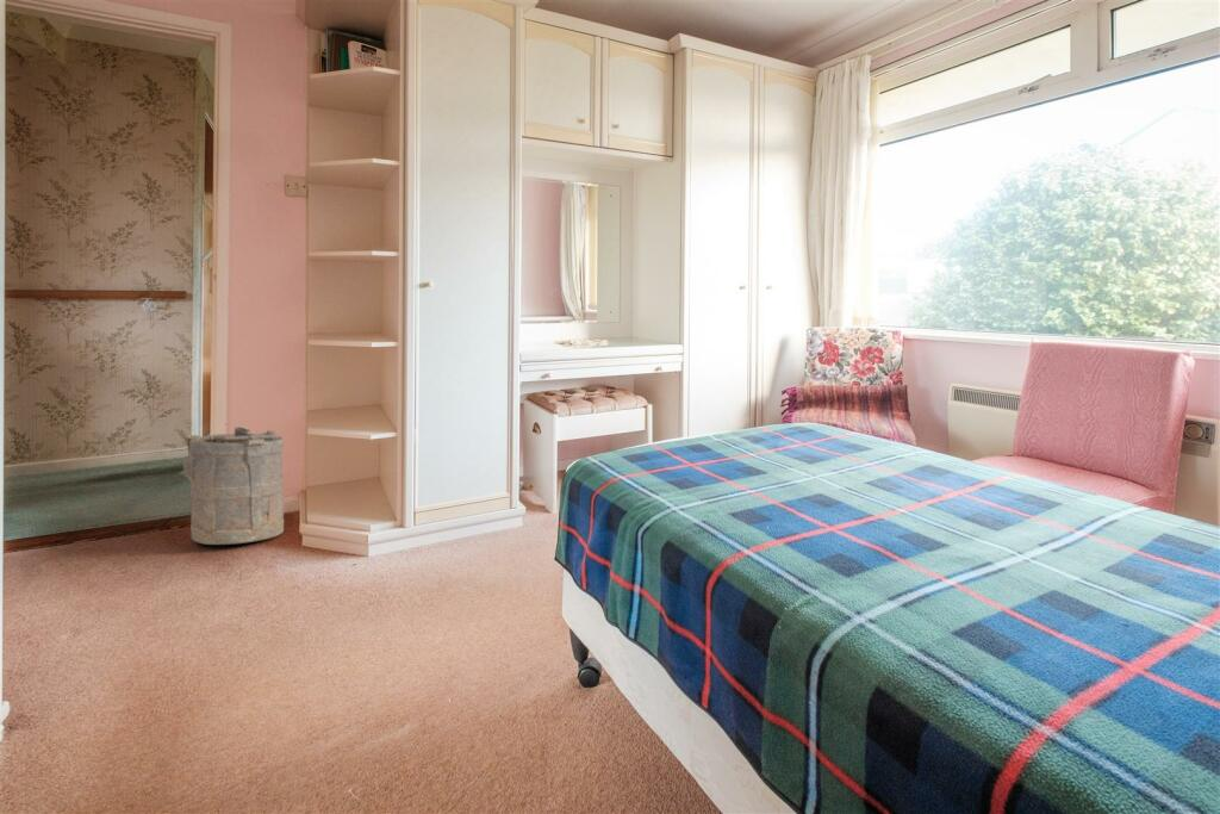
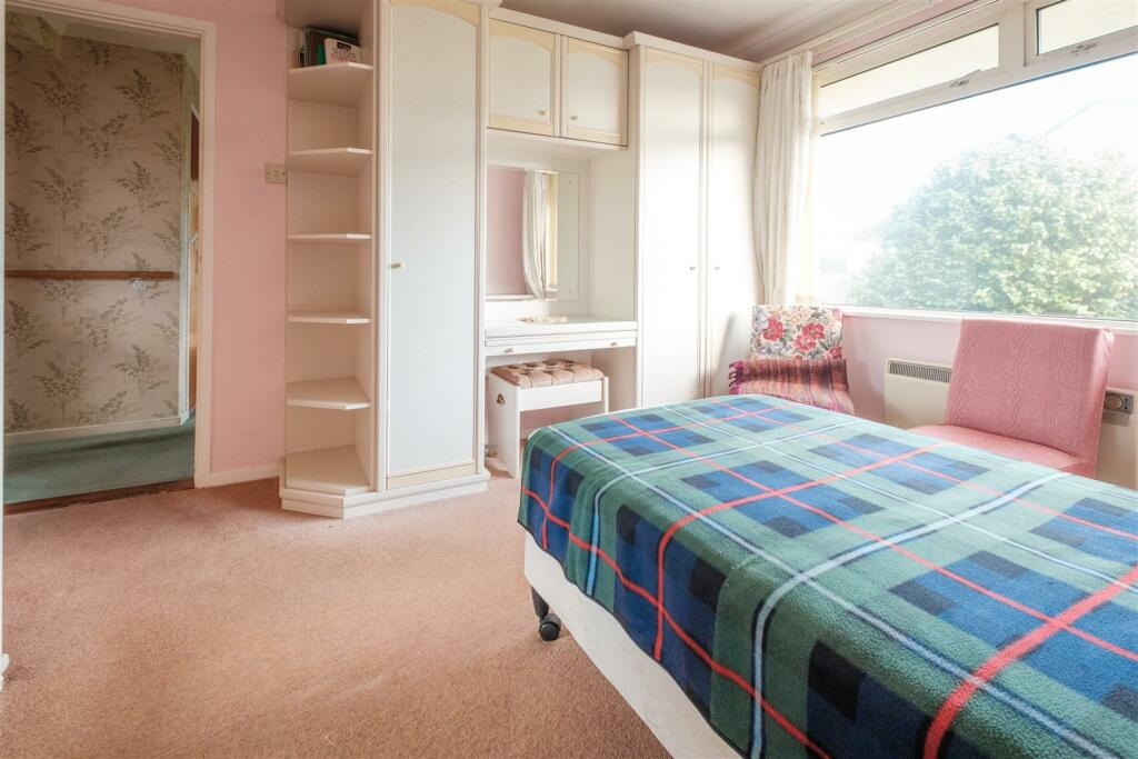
- laundry hamper [179,425,286,546]
